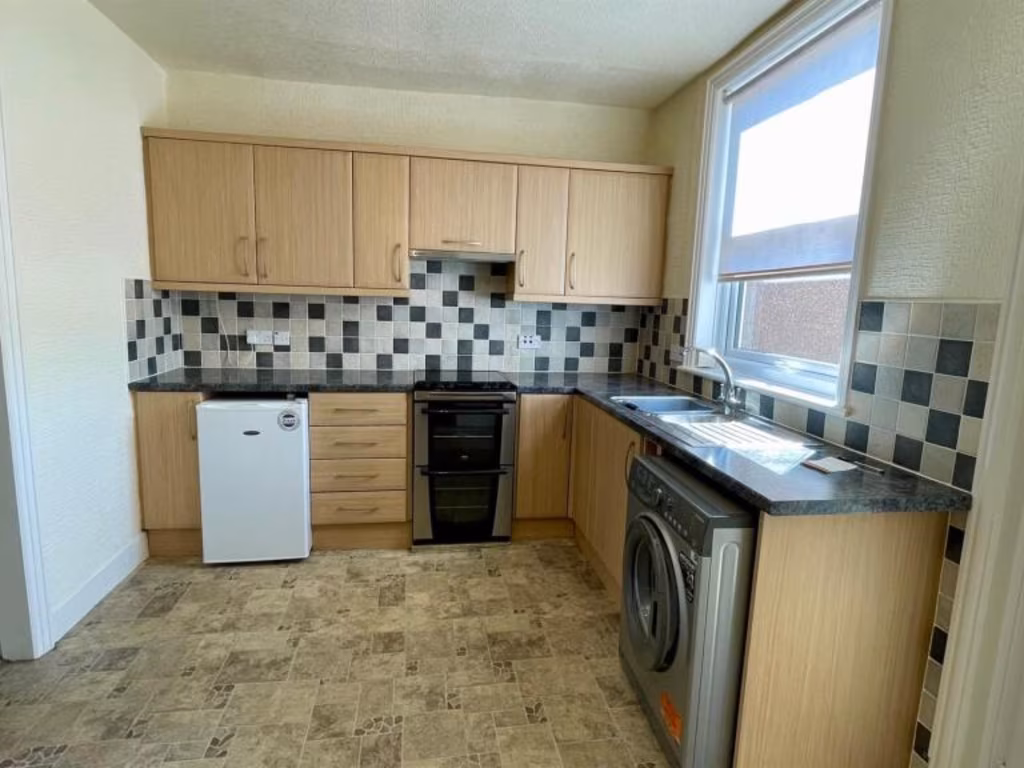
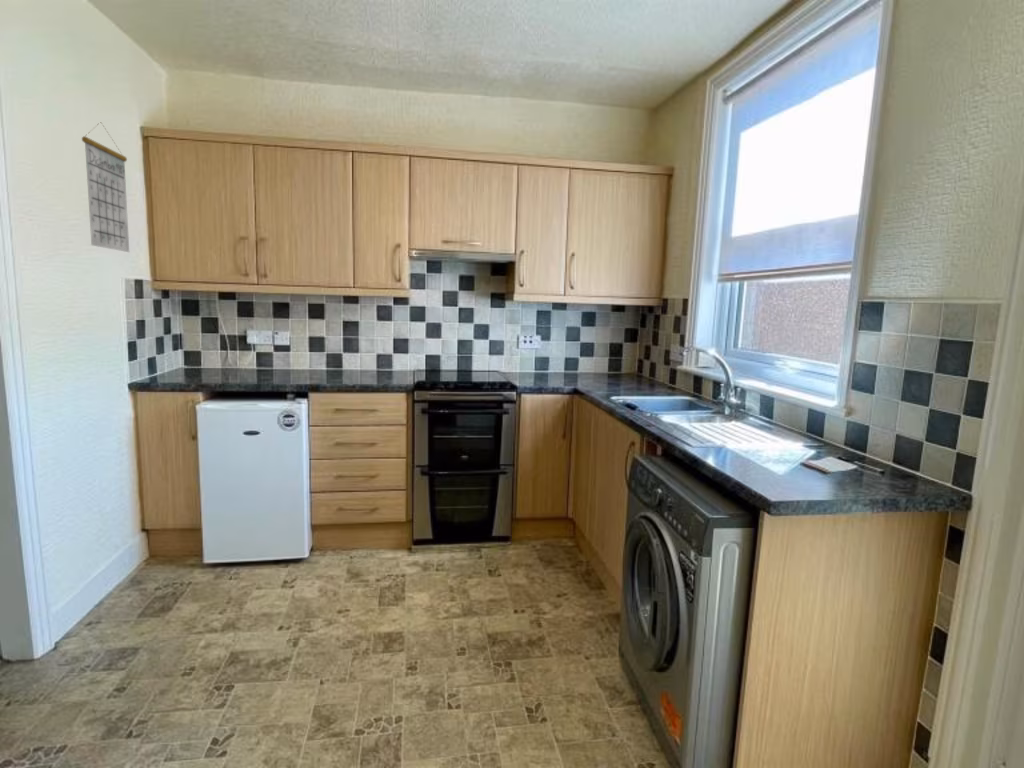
+ calendar [81,123,130,253]
